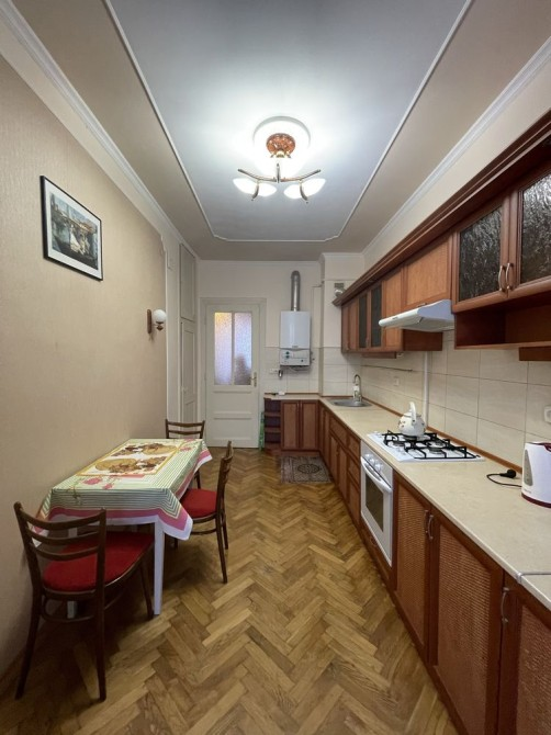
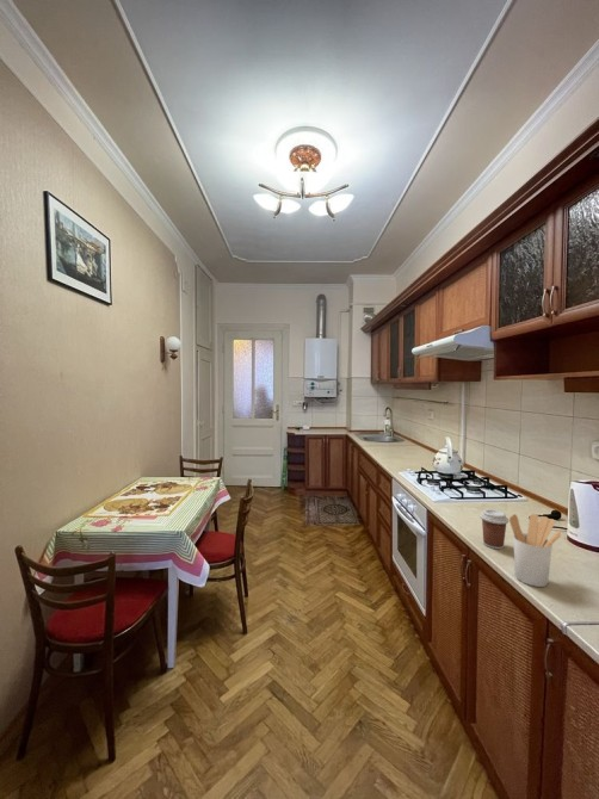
+ utensil holder [508,513,562,588]
+ coffee cup [478,508,510,550]
